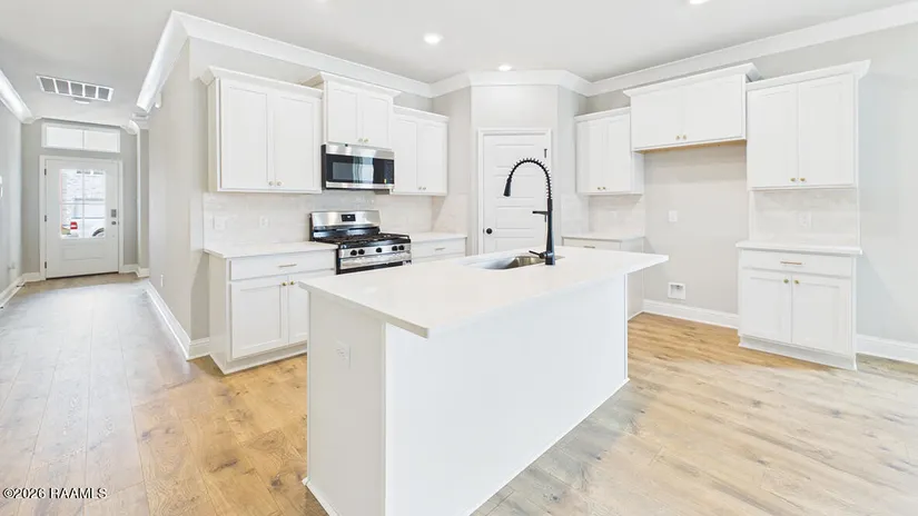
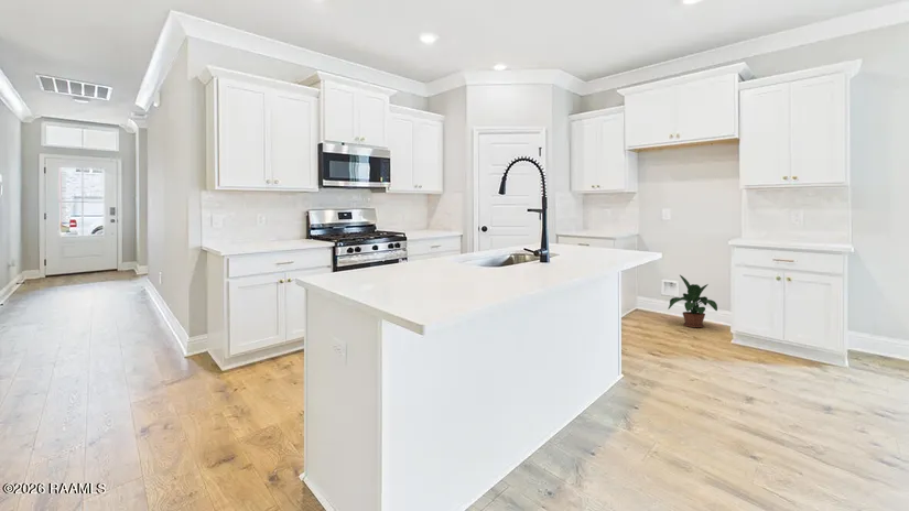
+ potted plant [667,274,718,328]
